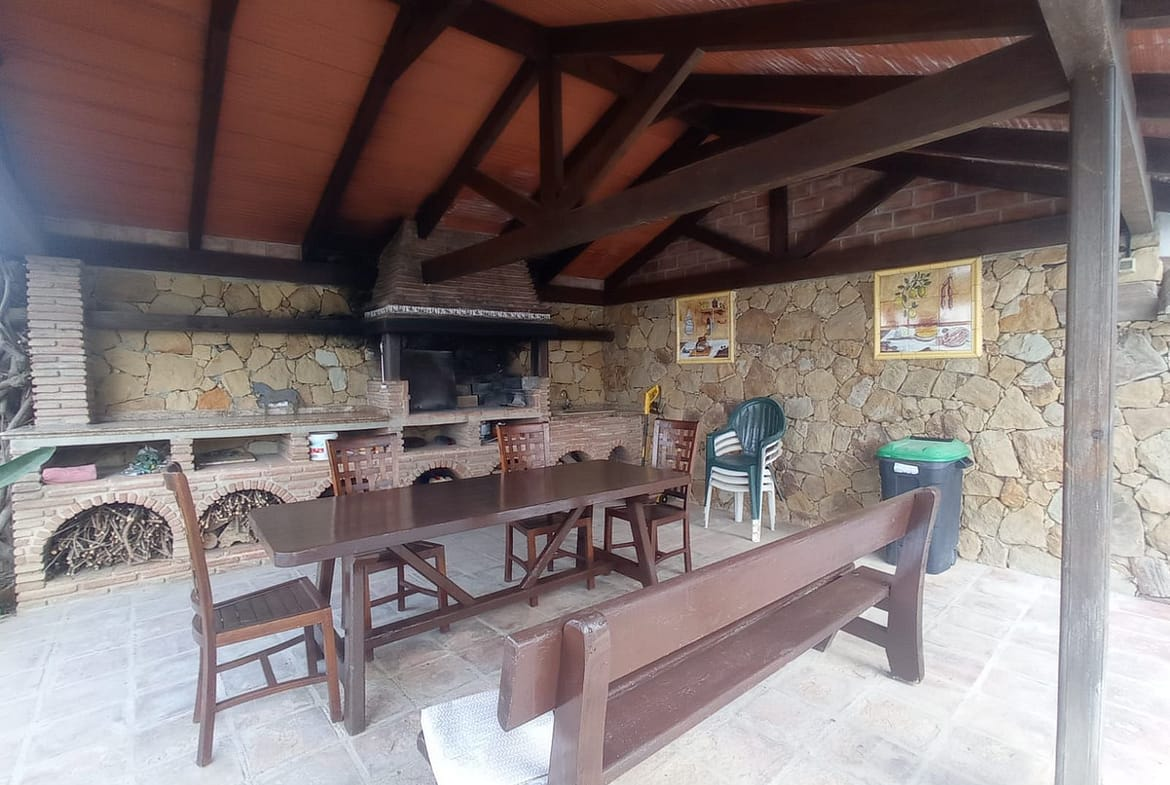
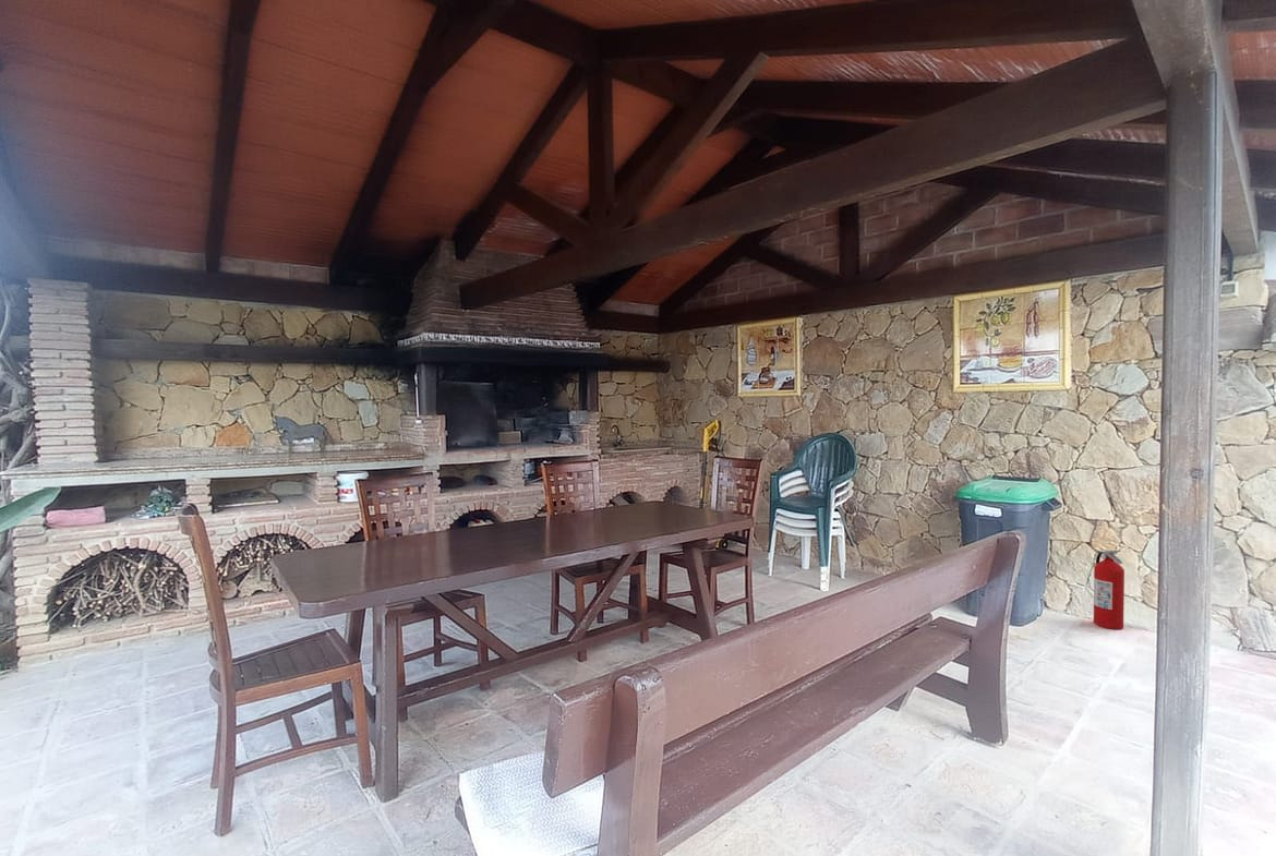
+ fire extinguisher [1093,550,1125,630]
